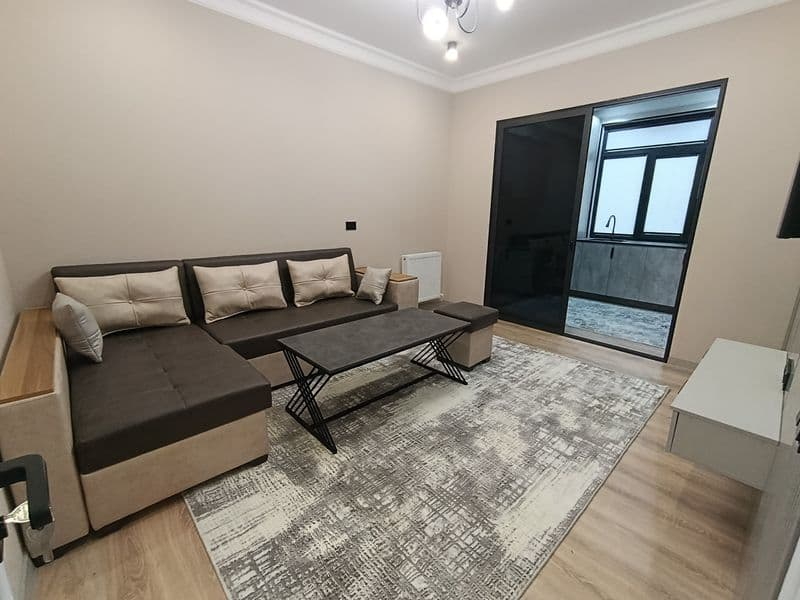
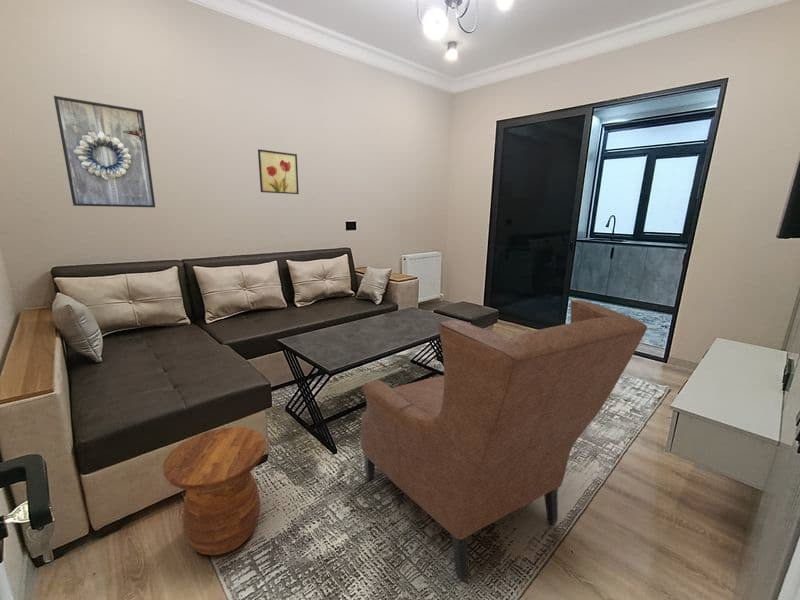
+ wall art [257,148,300,195]
+ chair [360,299,648,581]
+ side table [162,426,266,556]
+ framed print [53,95,156,208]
